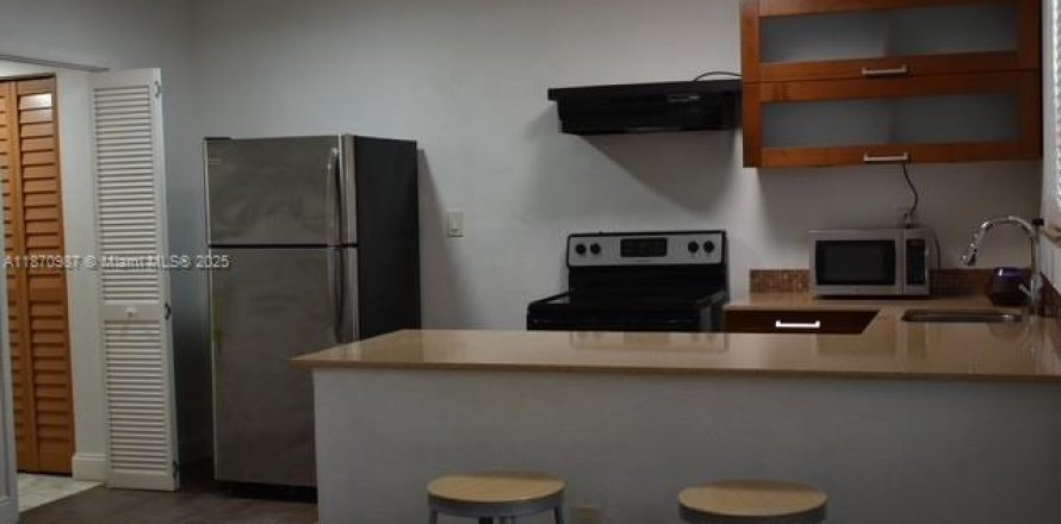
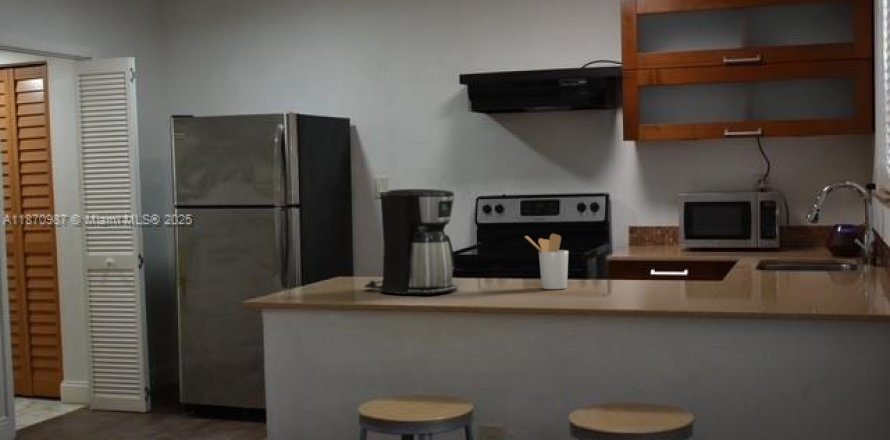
+ utensil holder [524,233,569,290]
+ coffee maker [363,188,459,296]
